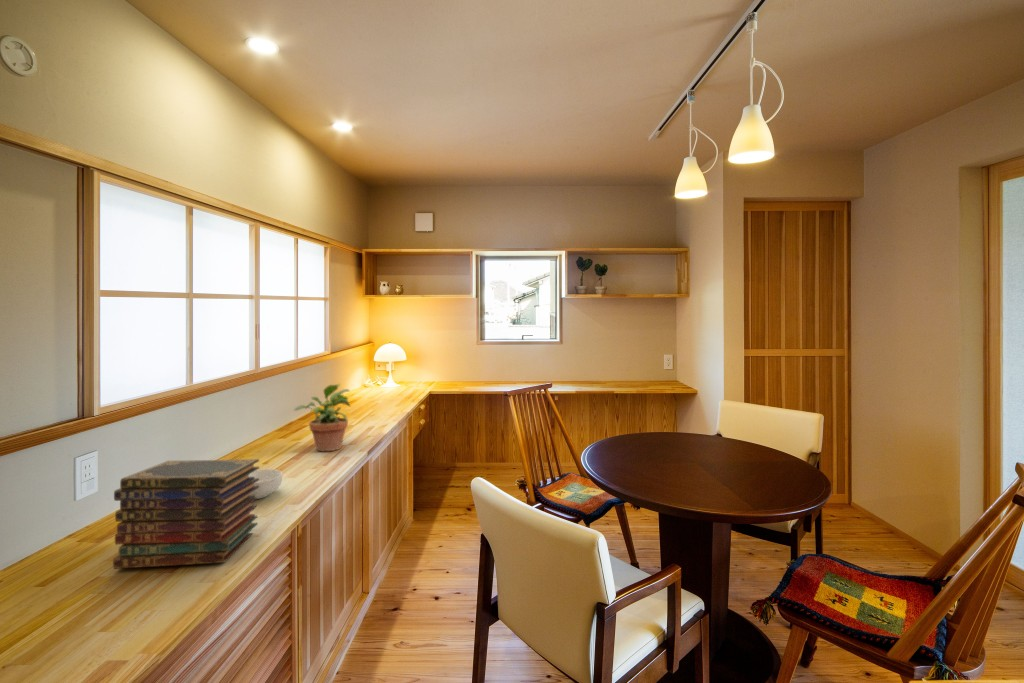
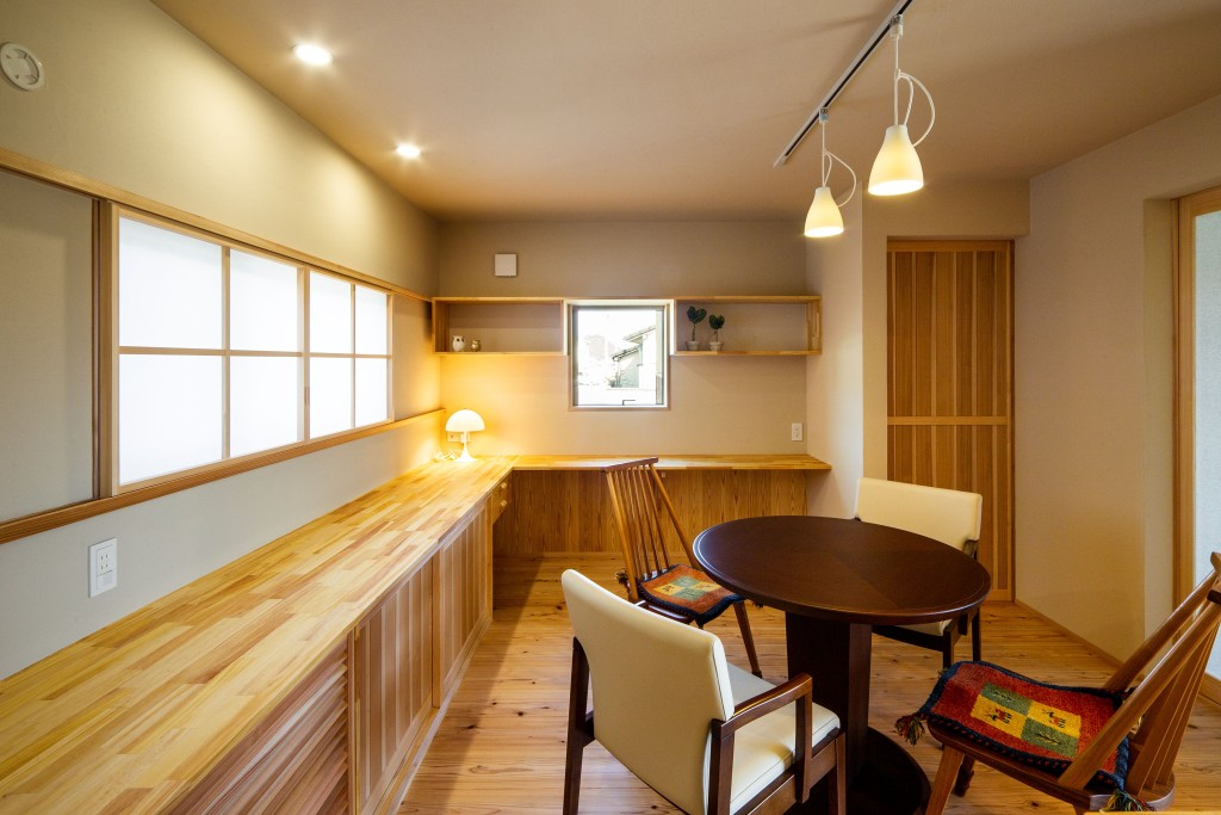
- potted plant [293,382,352,452]
- book stack [112,458,260,570]
- cereal bowl [249,468,283,500]
